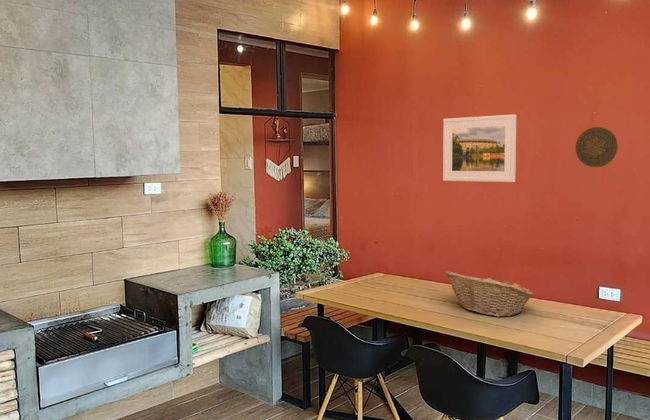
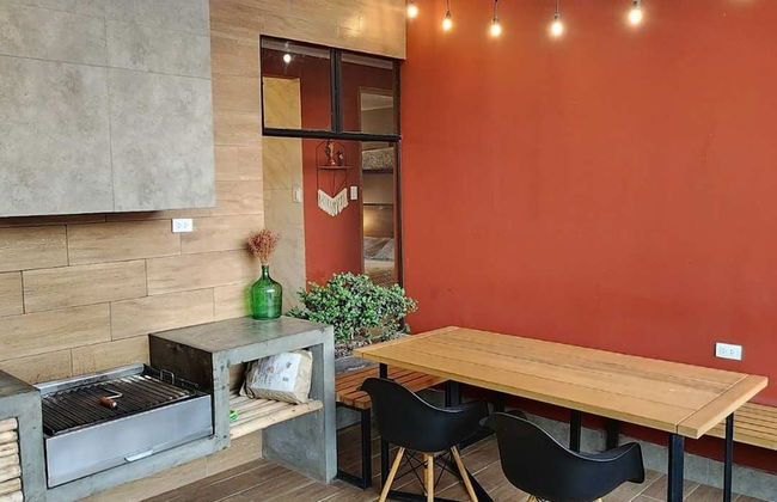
- fruit basket [444,271,535,318]
- decorative plate [574,126,619,168]
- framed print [442,113,518,183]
